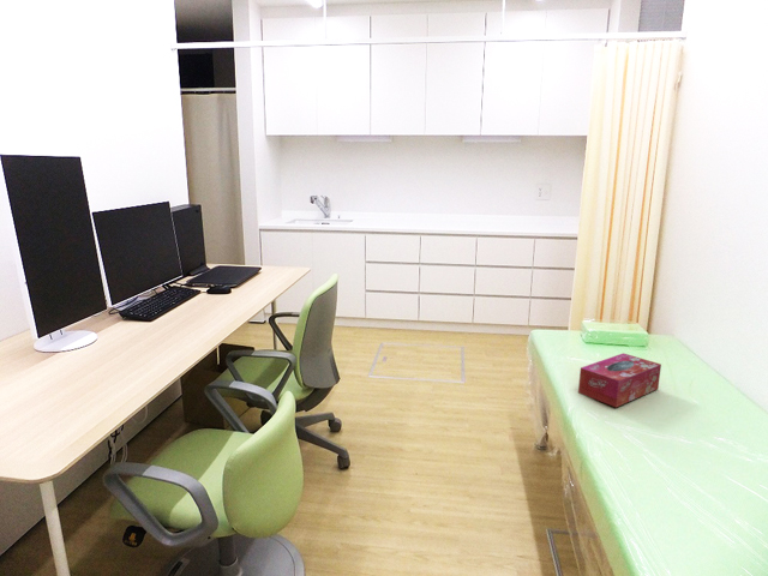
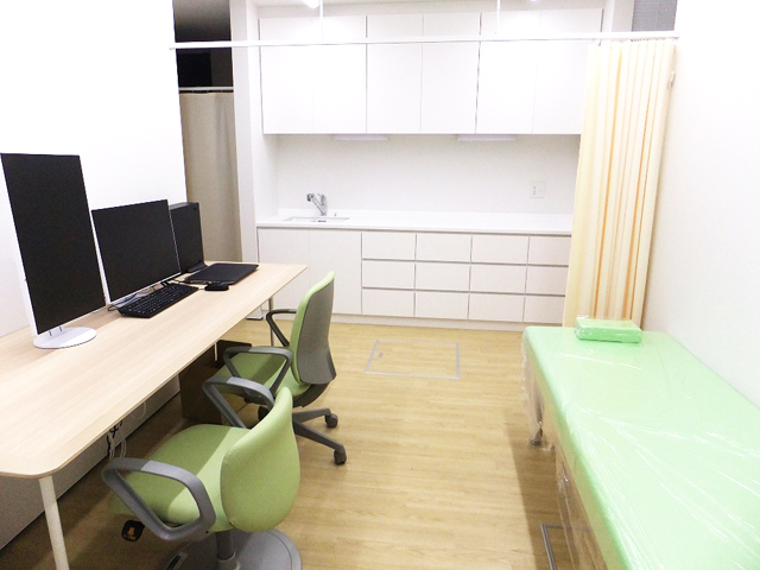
- tissue box [577,352,662,408]
